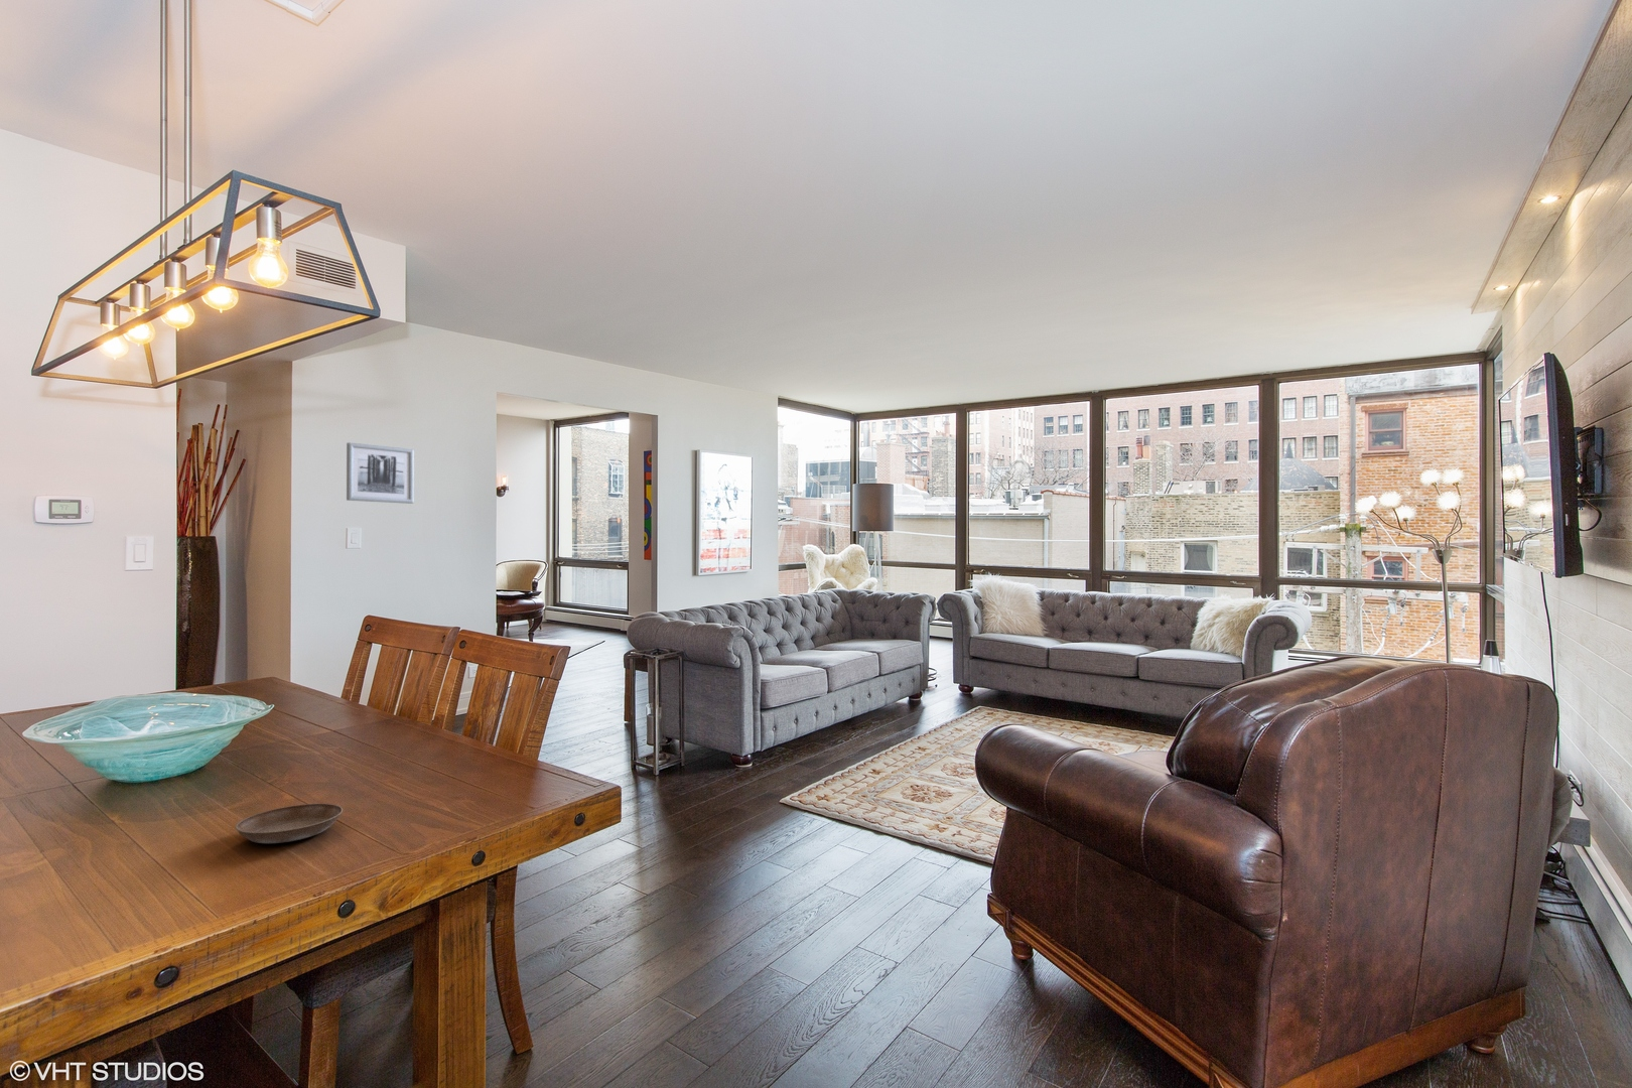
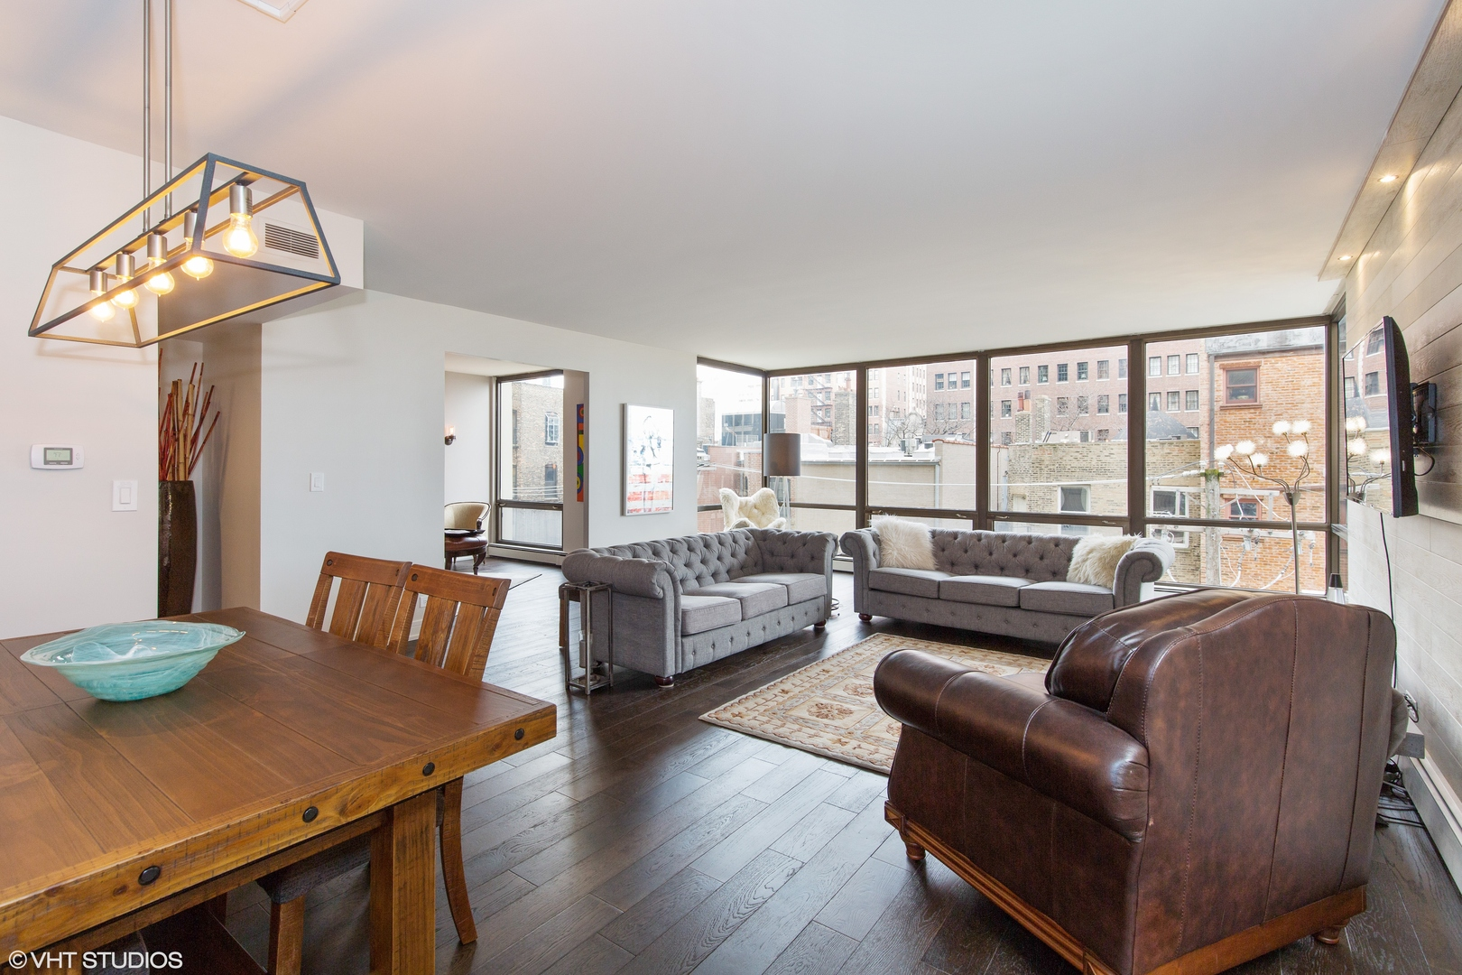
- saucer [234,803,344,844]
- wall art [346,441,415,505]
